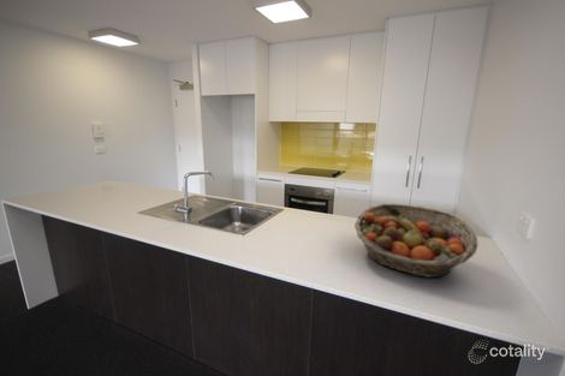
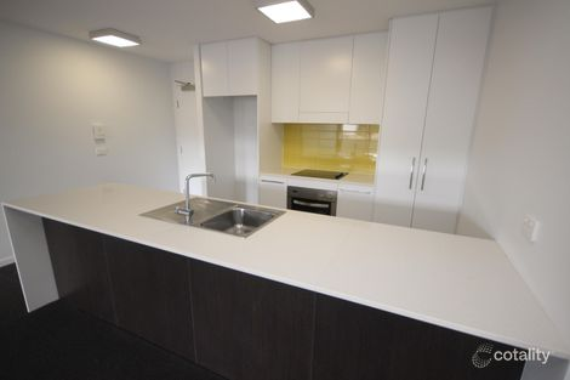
- fruit basket [353,203,478,279]
